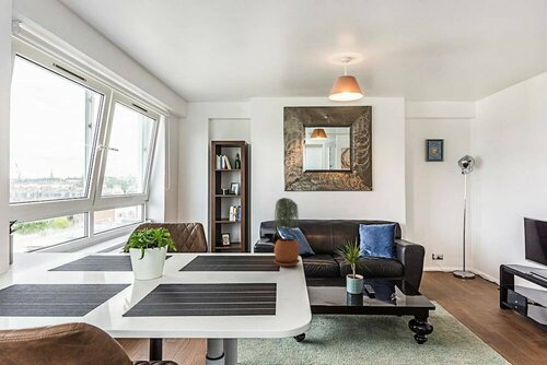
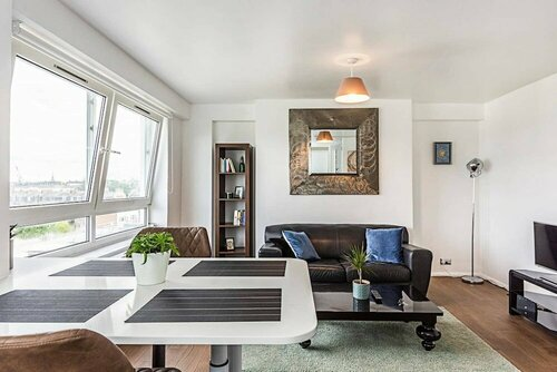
- potted plant [272,197,301,268]
